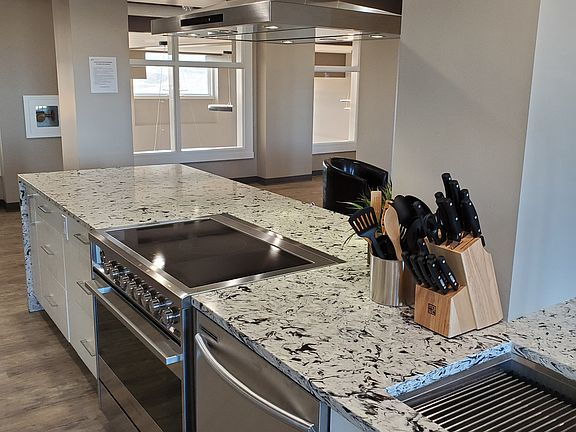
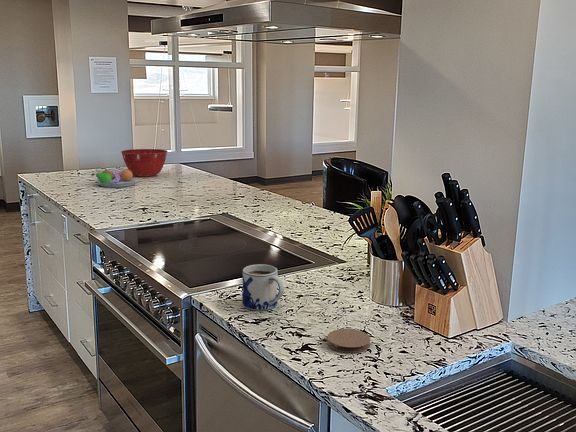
+ mixing bowl [120,148,168,178]
+ mug [241,263,285,312]
+ coaster [326,328,371,354]
+ fruit bowl [90,167,139,188]
